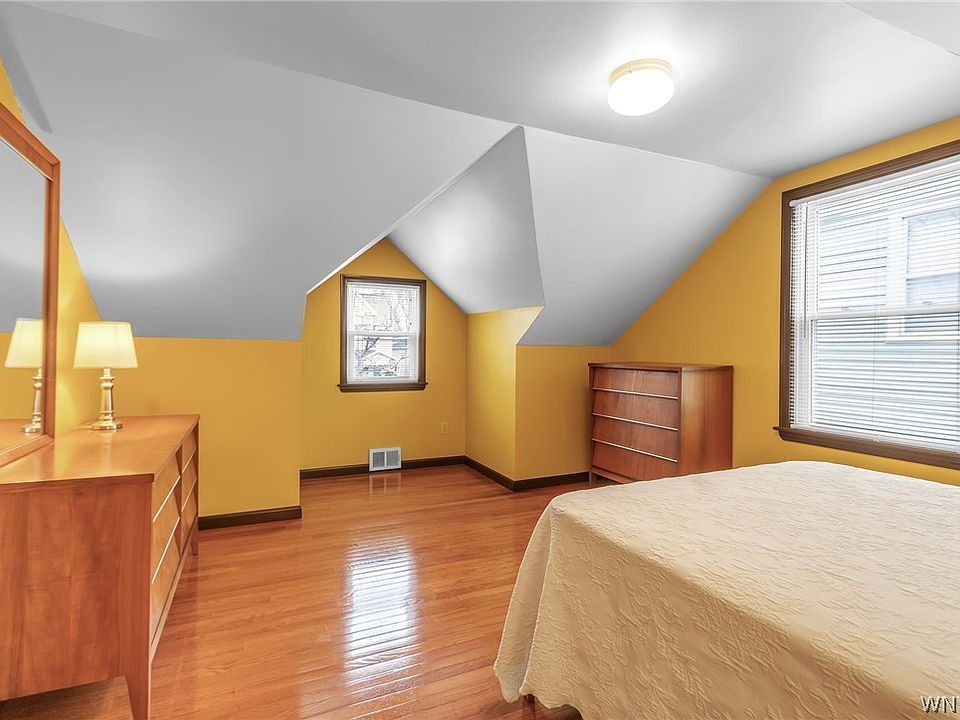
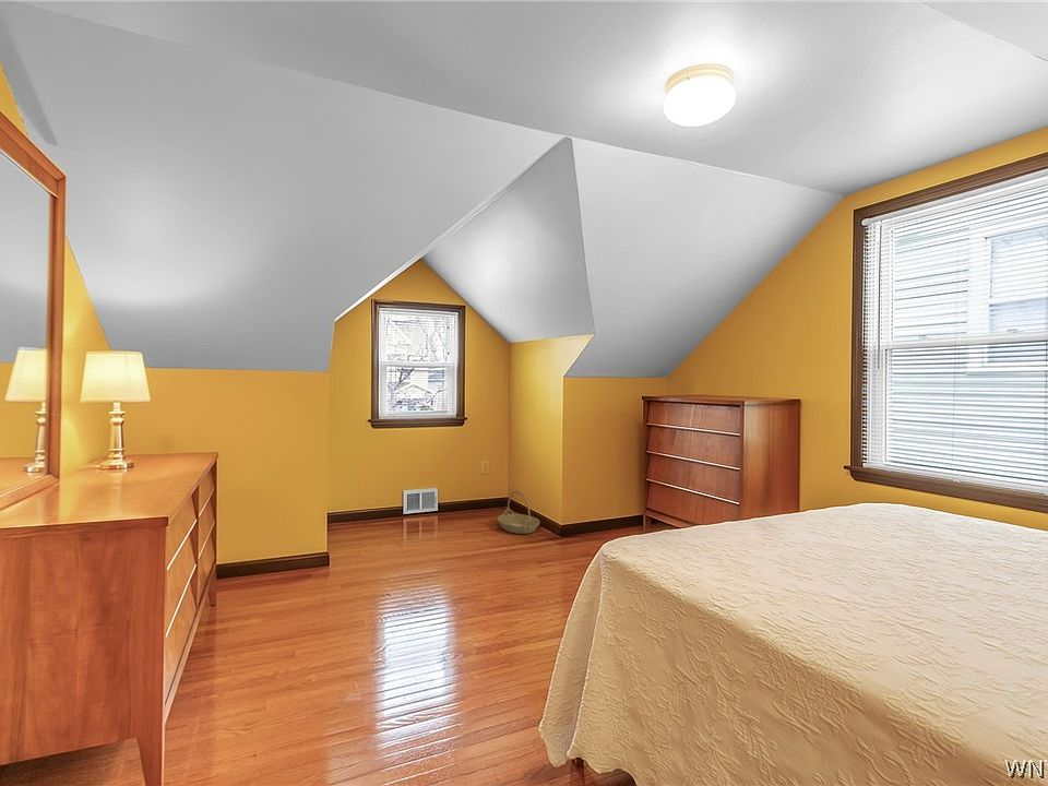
+ basket [497,490,540,535]
